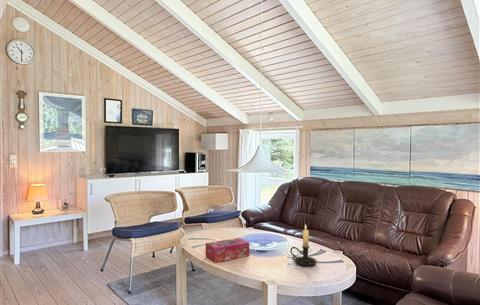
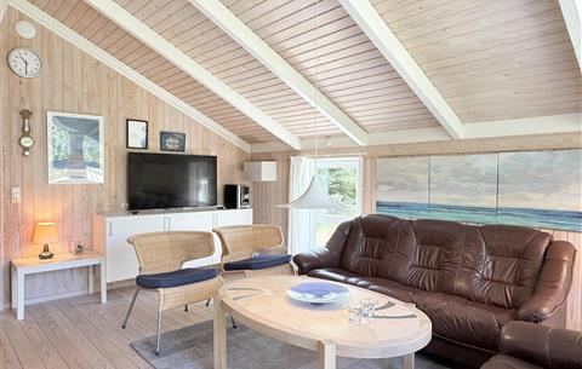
- tissue box [204,237,250,264]
- candle holder [289,223,318,268]
